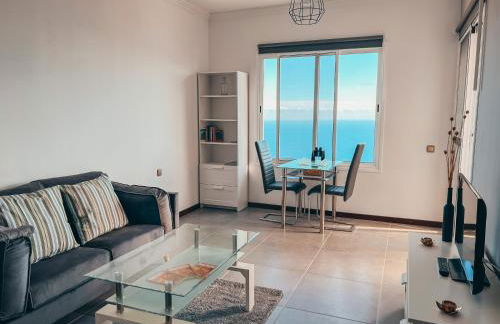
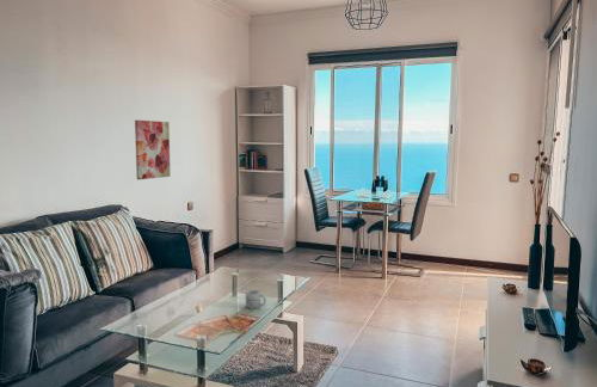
+ wall art [134,119,172,180]
+ mug [245,289,267,311]
